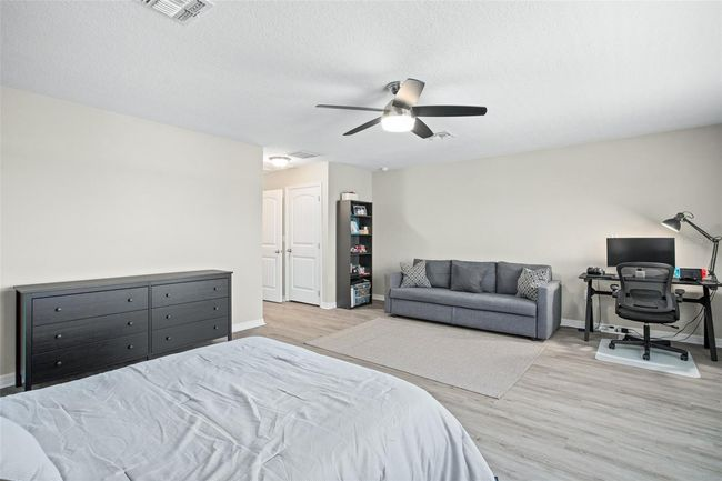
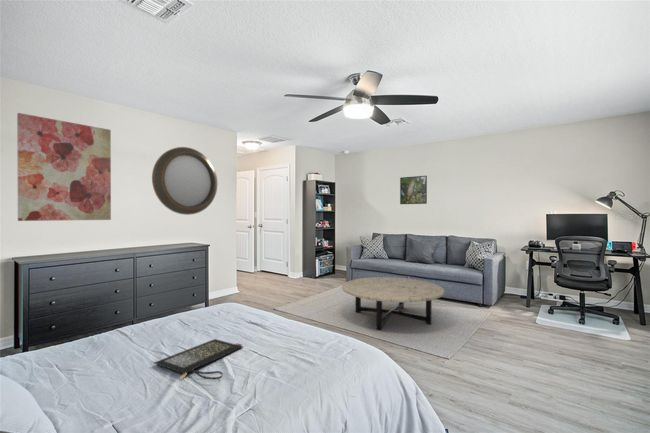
+ clutch bag [153,338,244,381]
+ home mirror [151,146,218,216]
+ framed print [399,175,428,205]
+ coffee table [341,276,445,331]
+ wall art [16,112,112,222]
